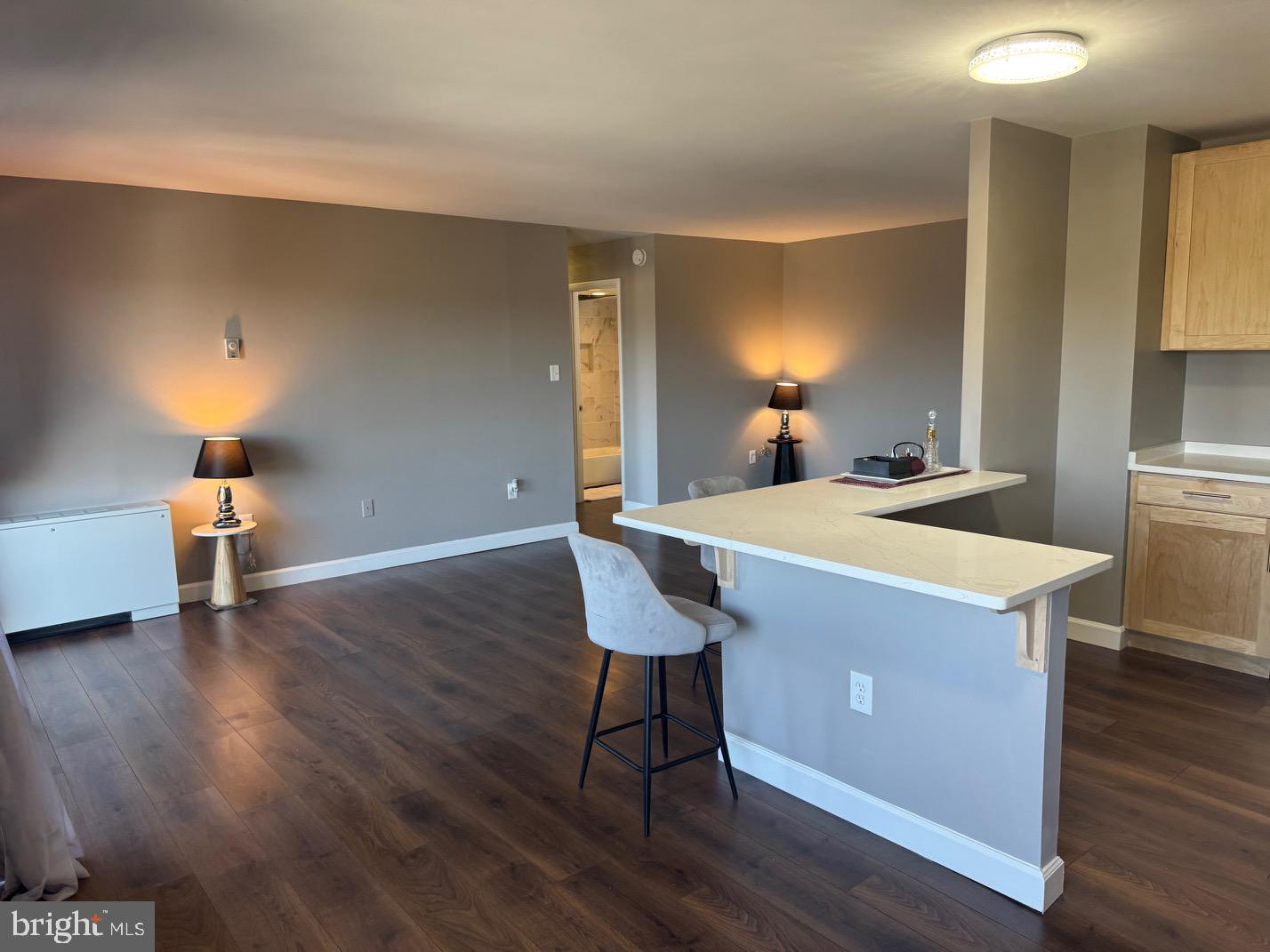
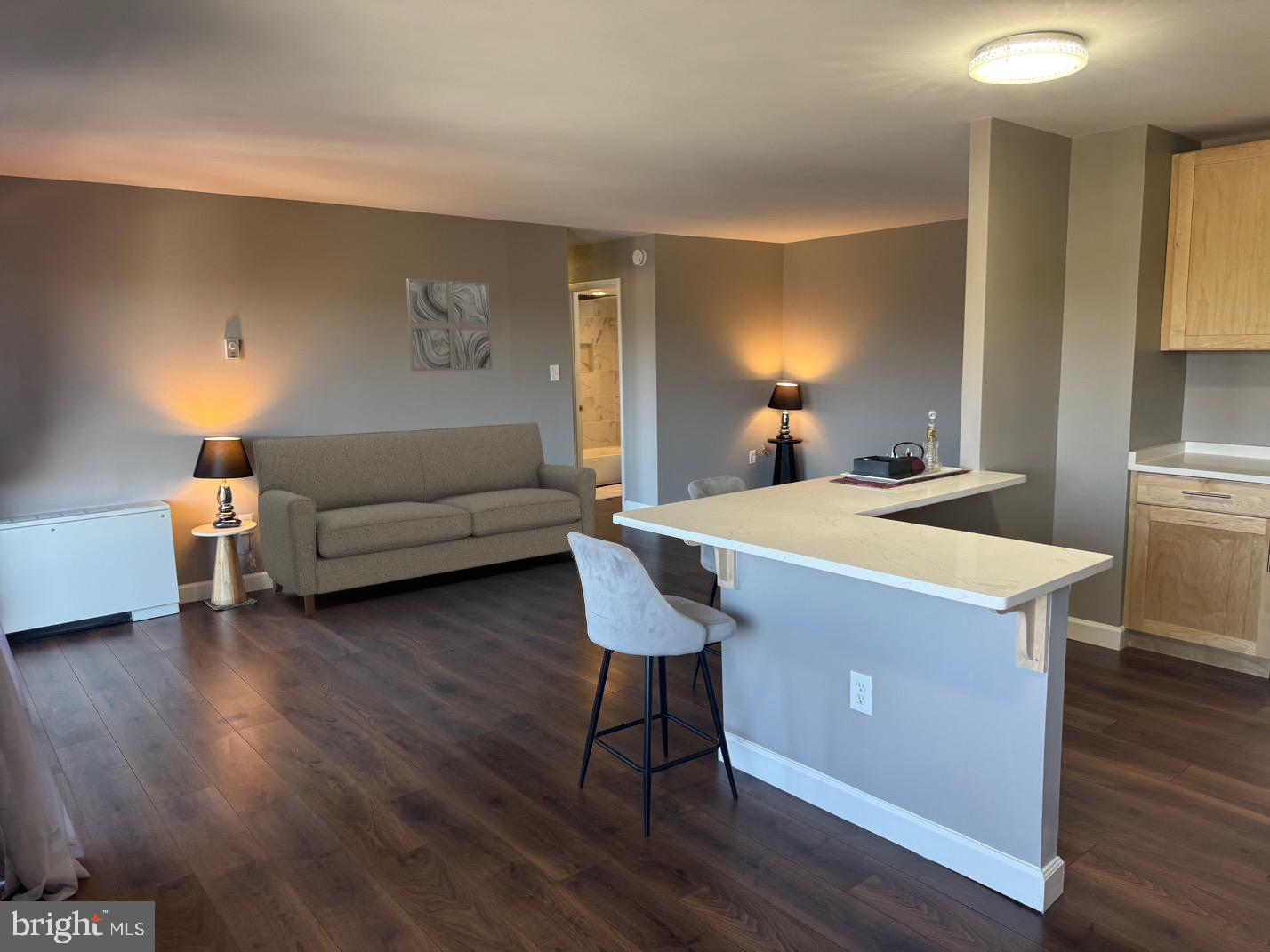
+ sofa [252,422,597,616]
+ wall art [406,278,493,372]
